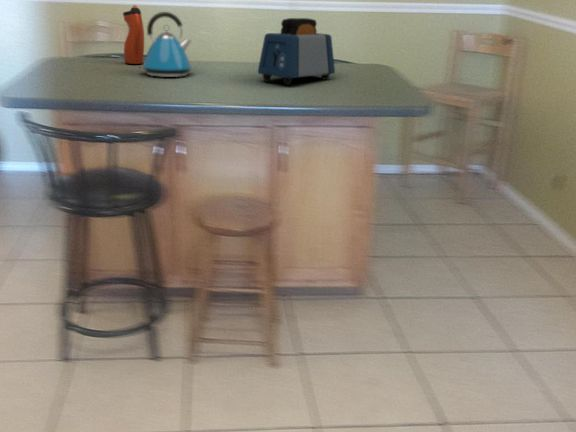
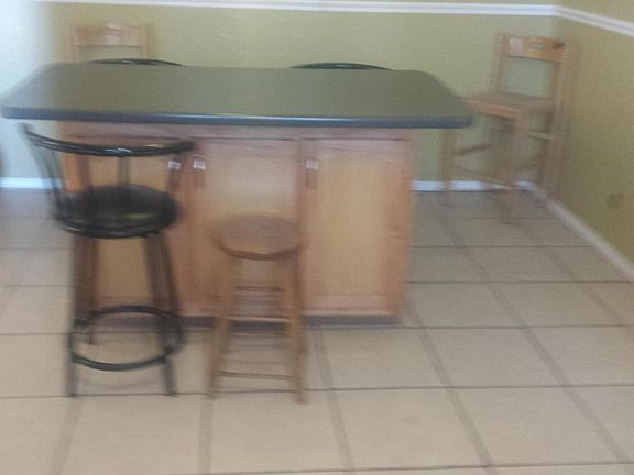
- toaster [257,17,336,86]
- kettle [137,11,193,78]
- water bottle [122,4,145,65]
